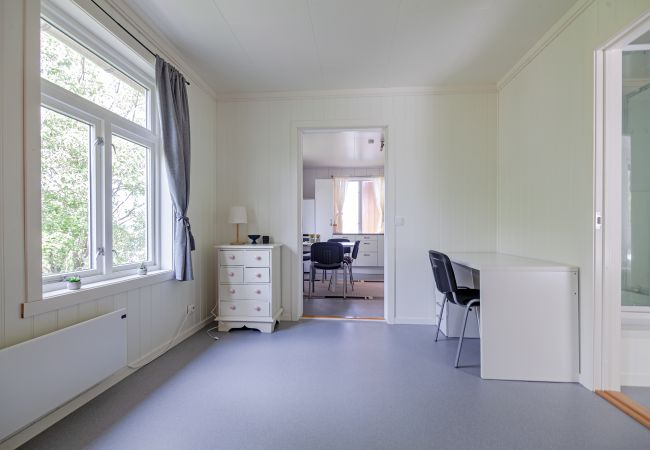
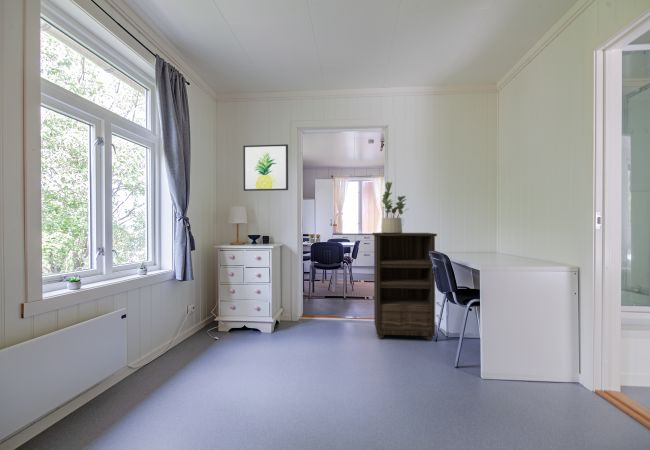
+ bookshelf [371,232,438,341]
+ wall art [242,143,289,192]
+ potted plant [381,181,410,233]
